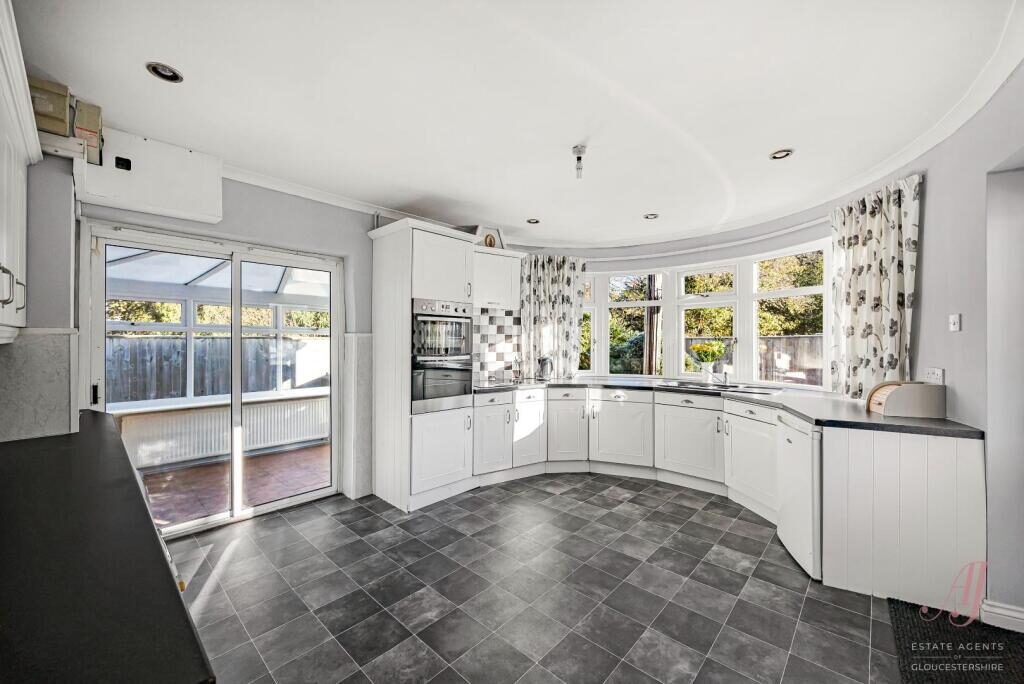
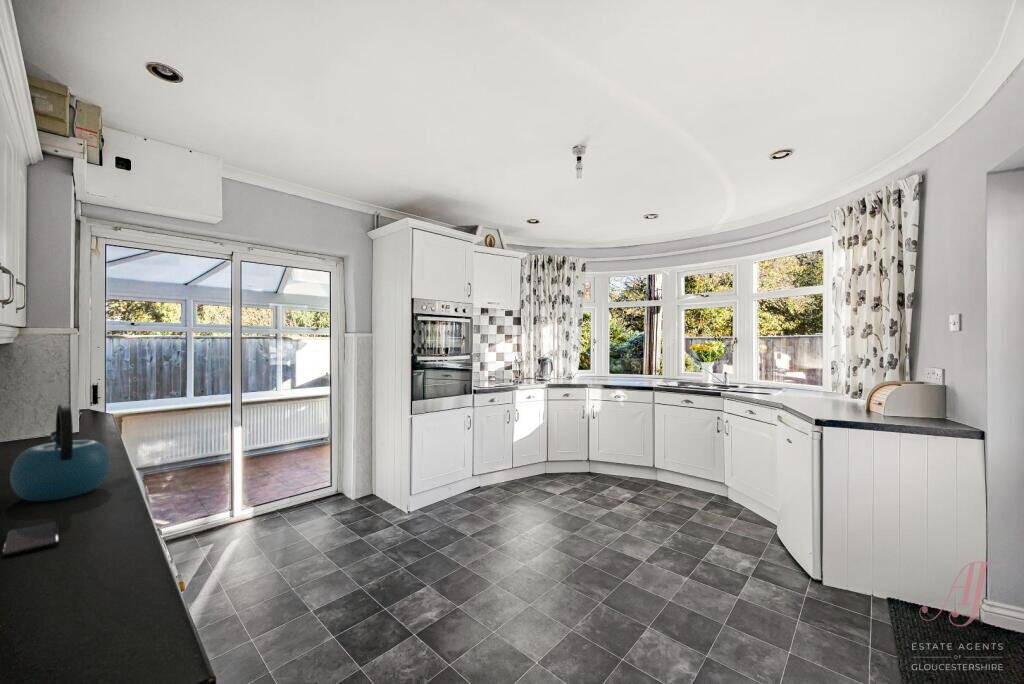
+ smartphone [2,520,60,558]
+ kettle [9,403,111,502]
